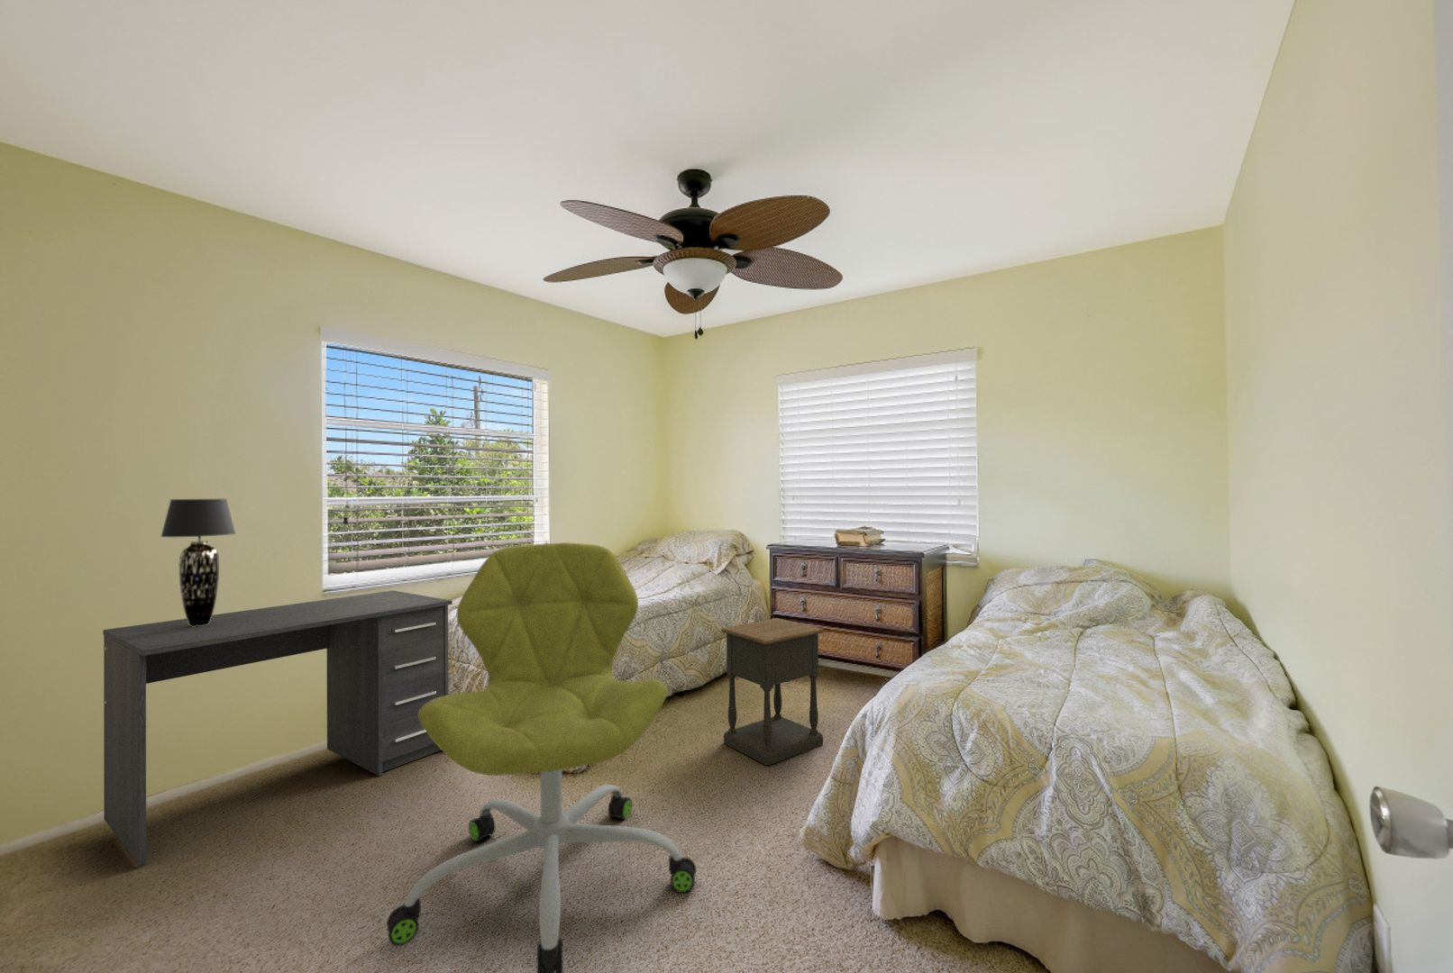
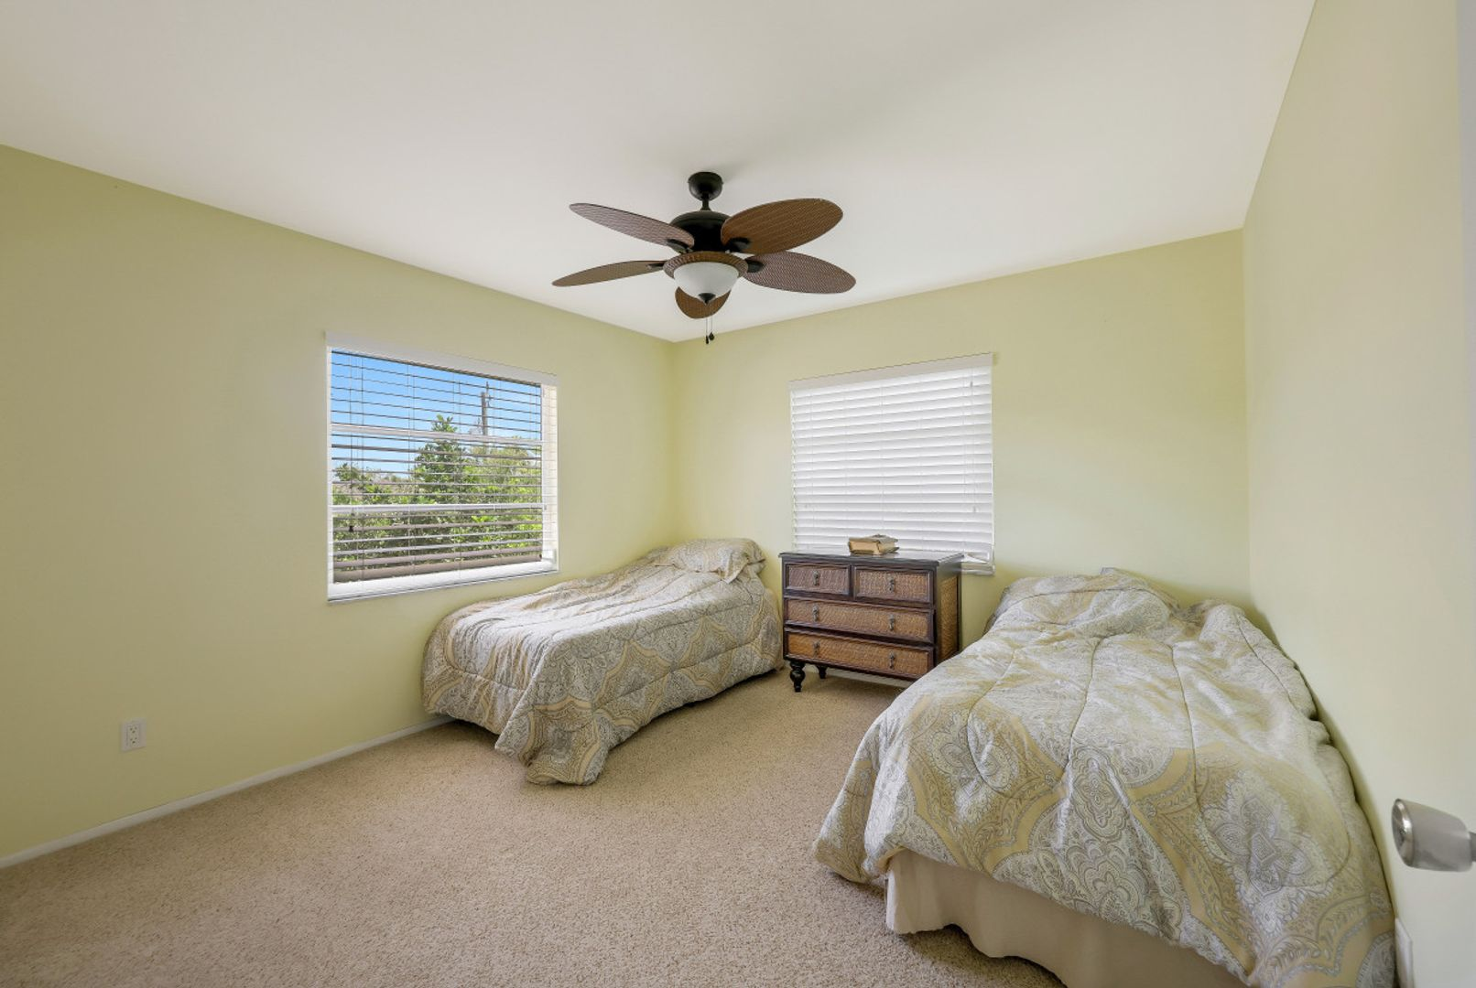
- desk [102,590,454,867]
- table lamp [160,498,236,627]
- office chair [386,542,697,973]
- nightstand [720,617,824,766]
